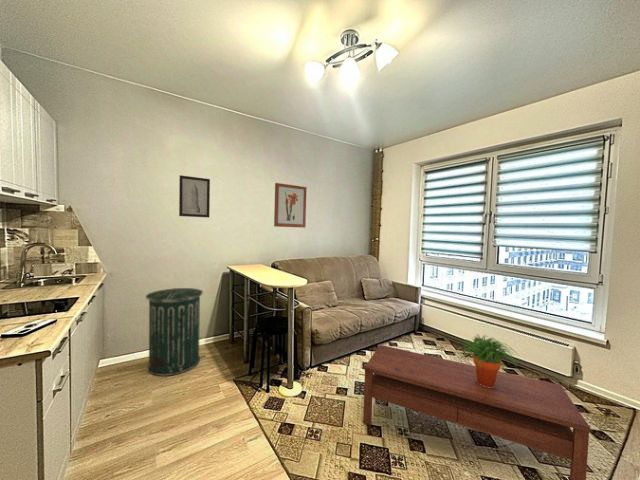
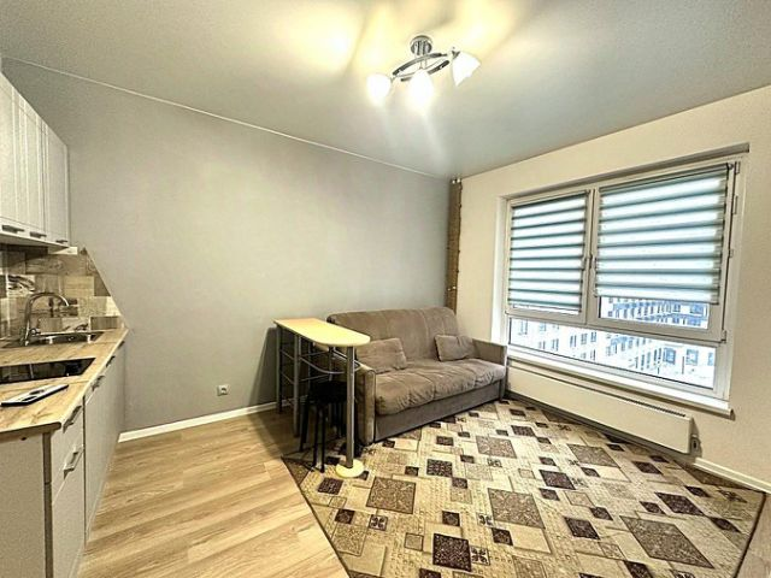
- wall art [178,174,211,218]
- potted plant [457,333,519,388]
- trash can [145,287,204,377]
- wall art [273,182,307,229]
- coffee table [362,344,591,480]
